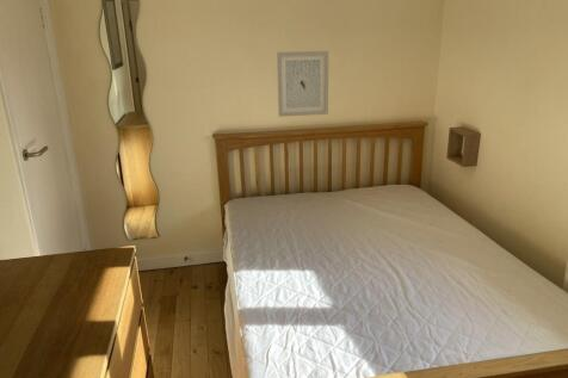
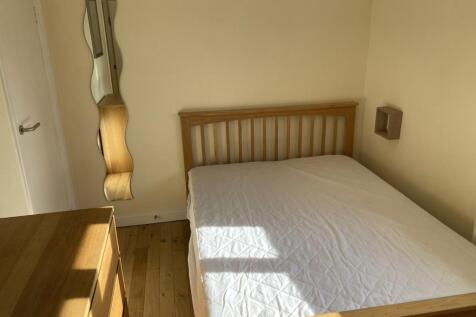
- wall art [276,50,329,118]
